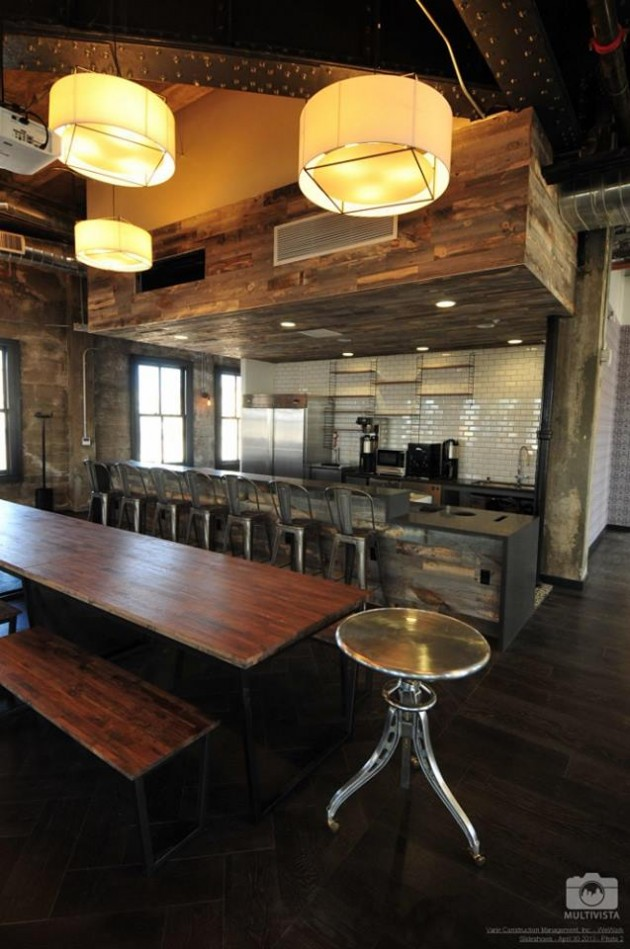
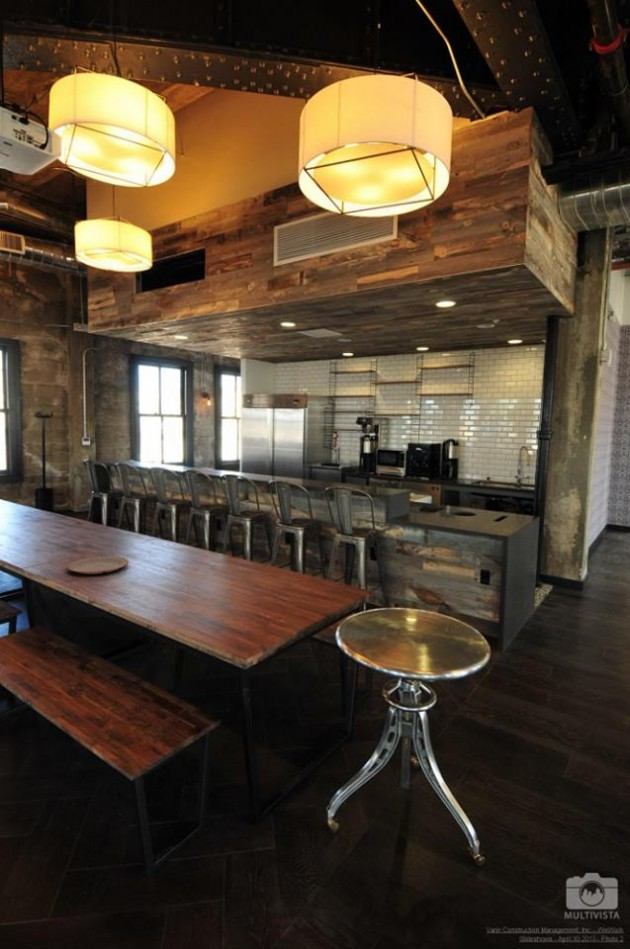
+ plate [66,555,130,575]
